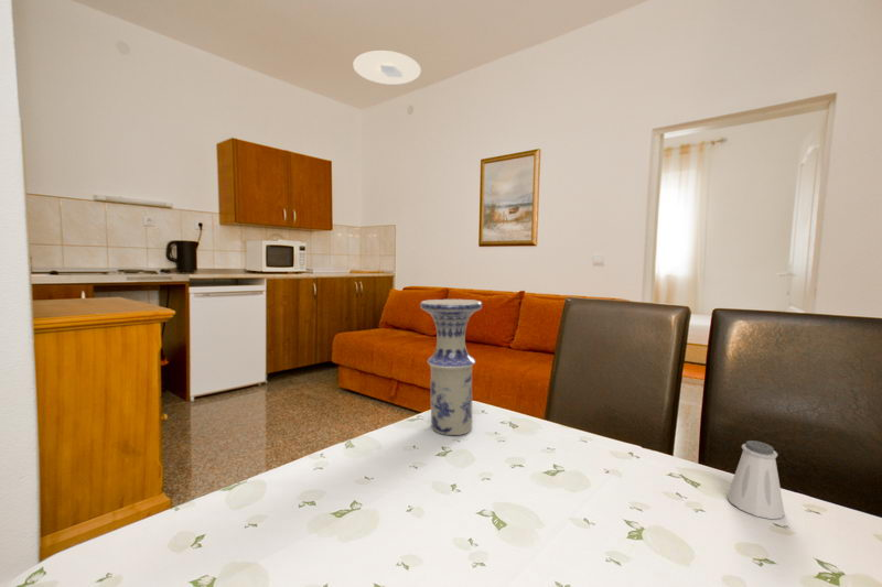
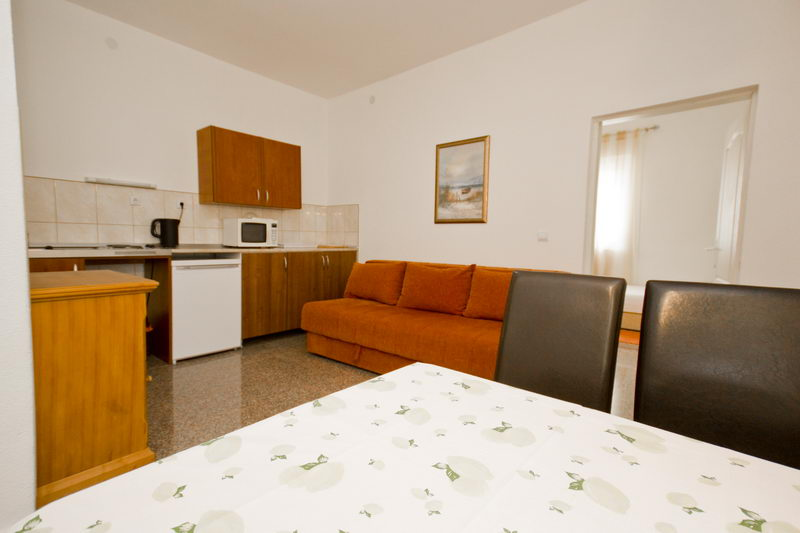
- vase [419,298,483,436]
- saltshaker [725,439,786,520]
- ceiling light [352,50,422,86]
